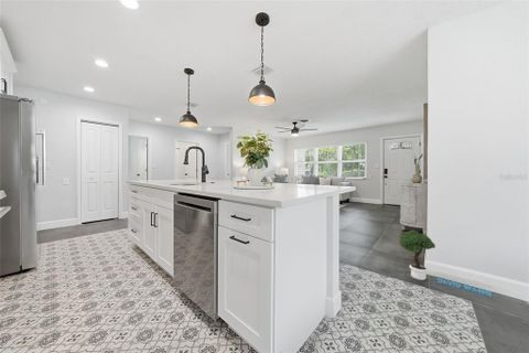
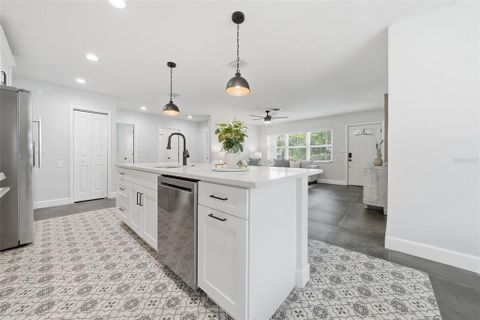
- potted tree [398,229,493,297]
